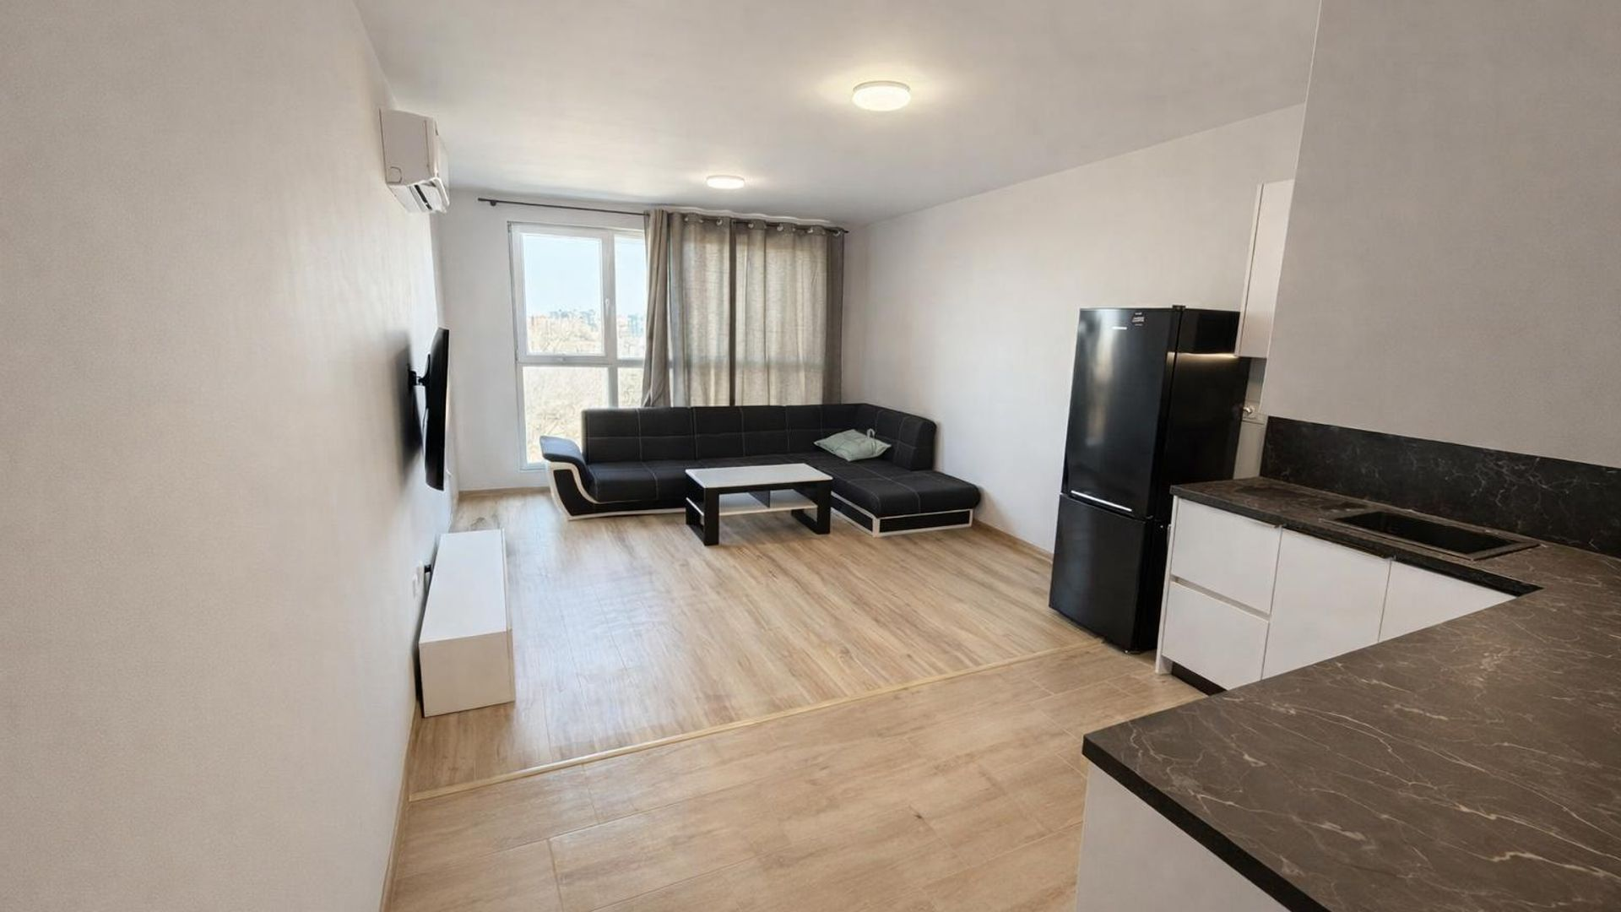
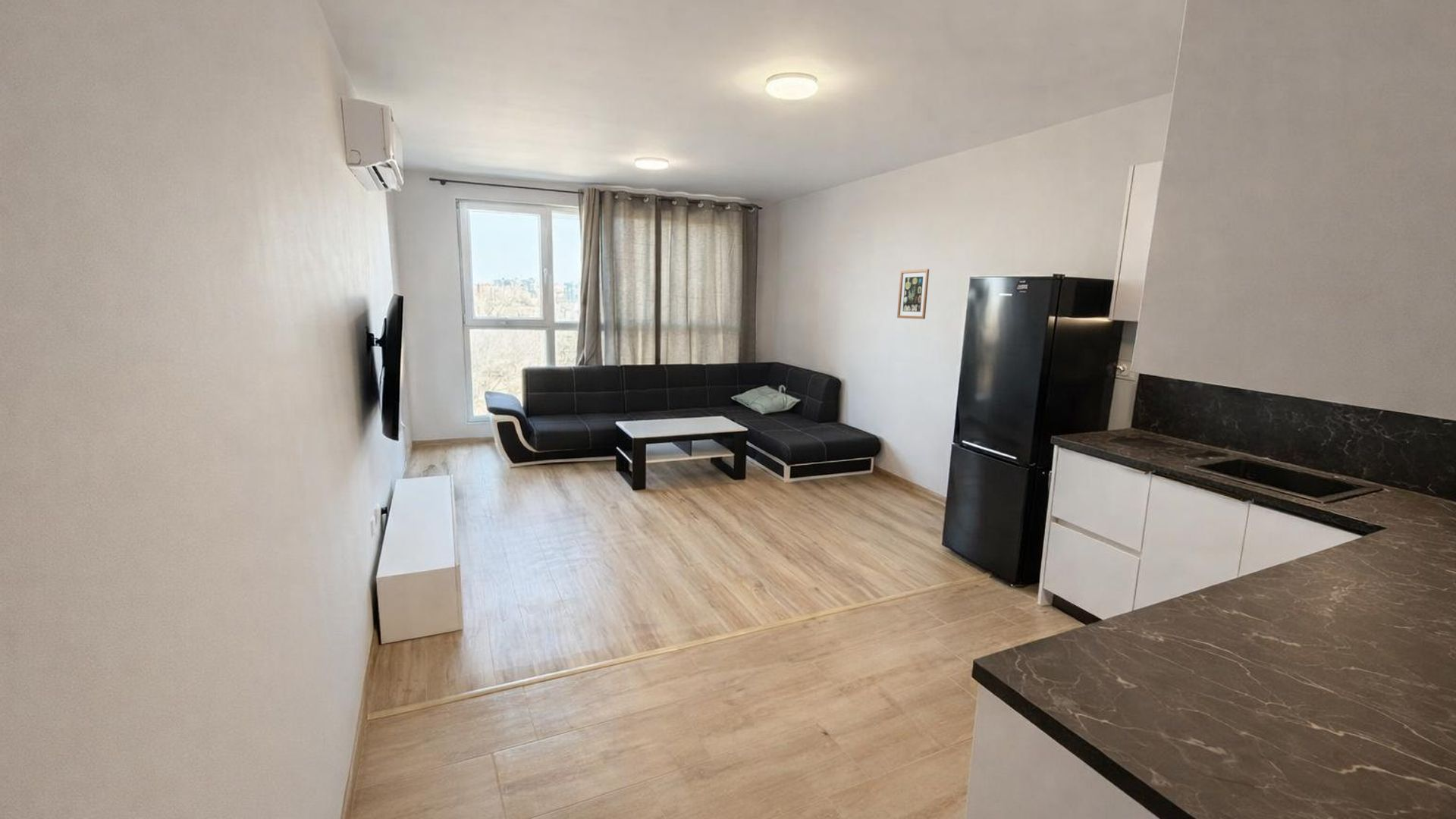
+ wall art [896,268,930,320]
